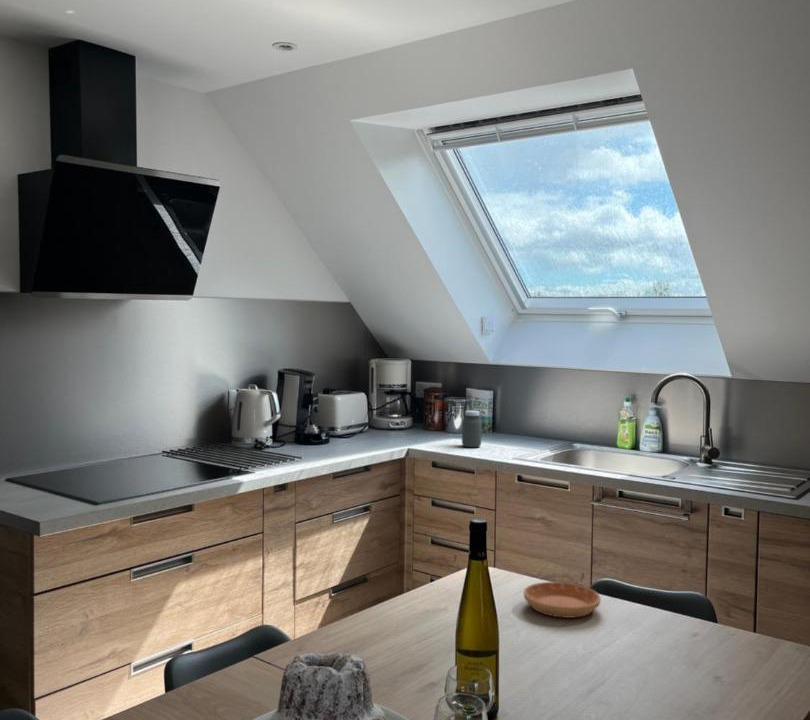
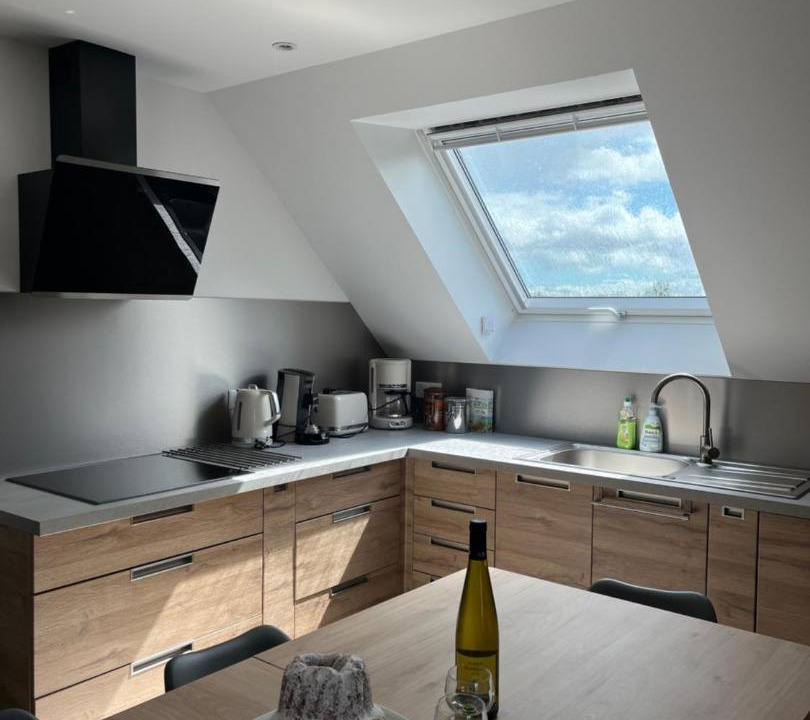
- jar [461,409,483,448]
- saucer [523,581,602,619]
